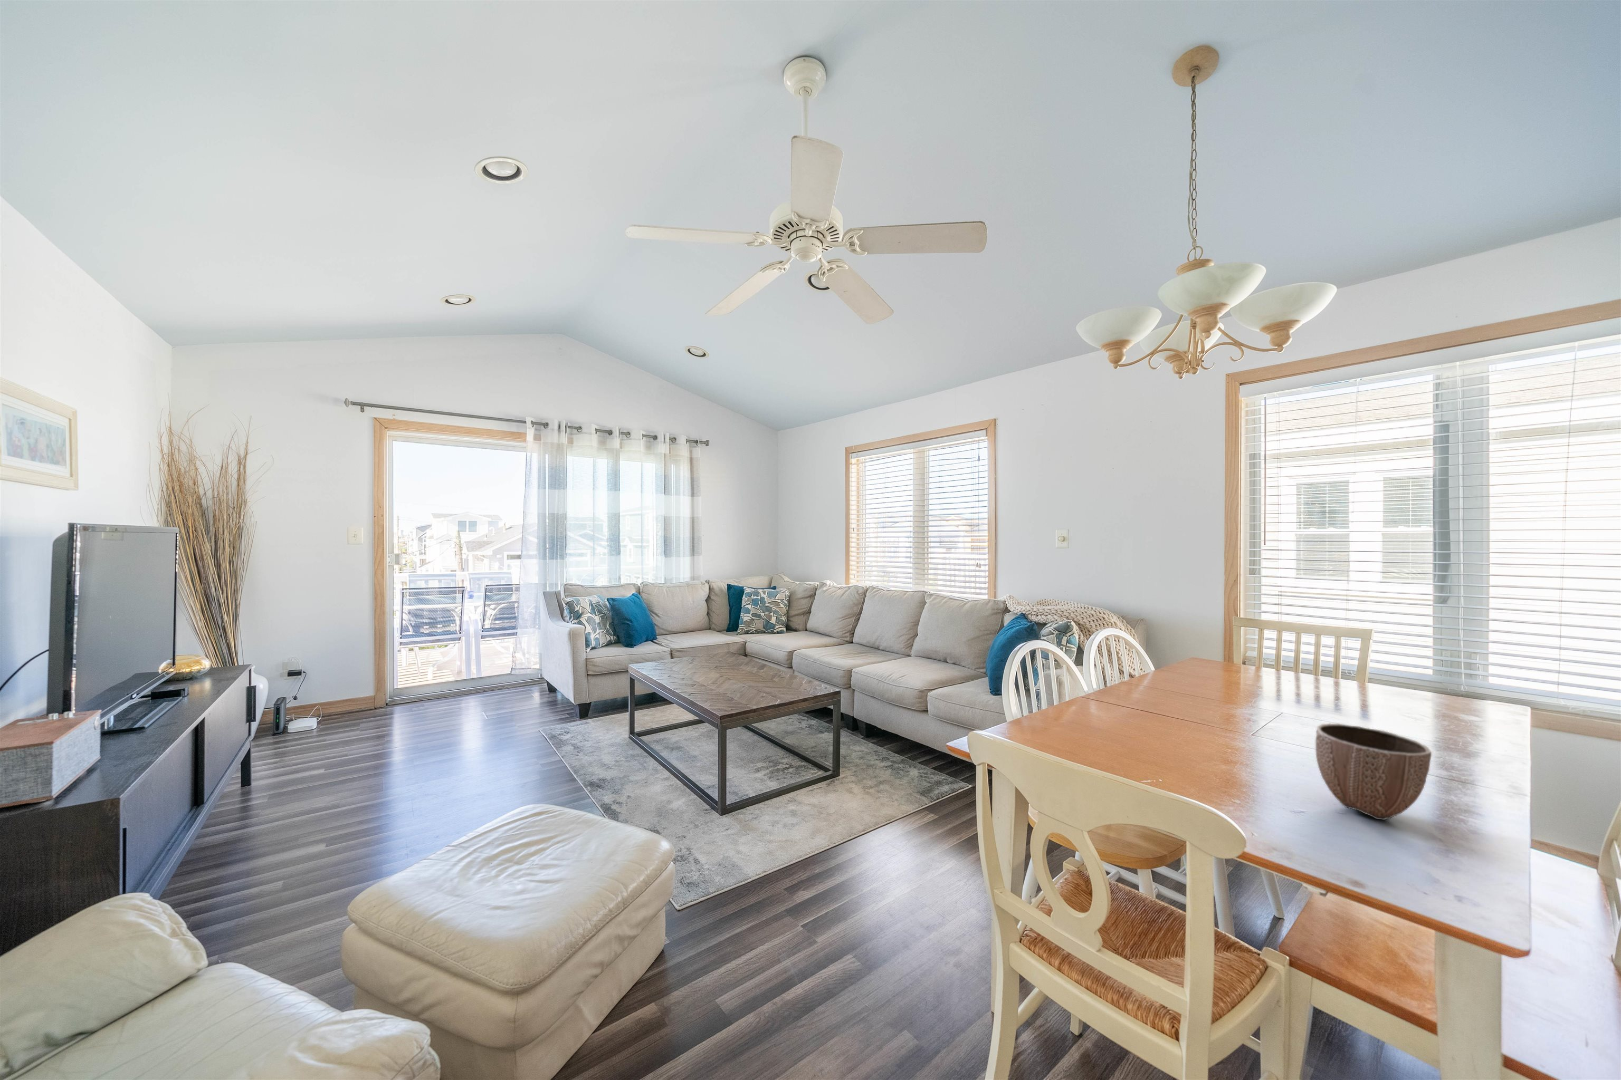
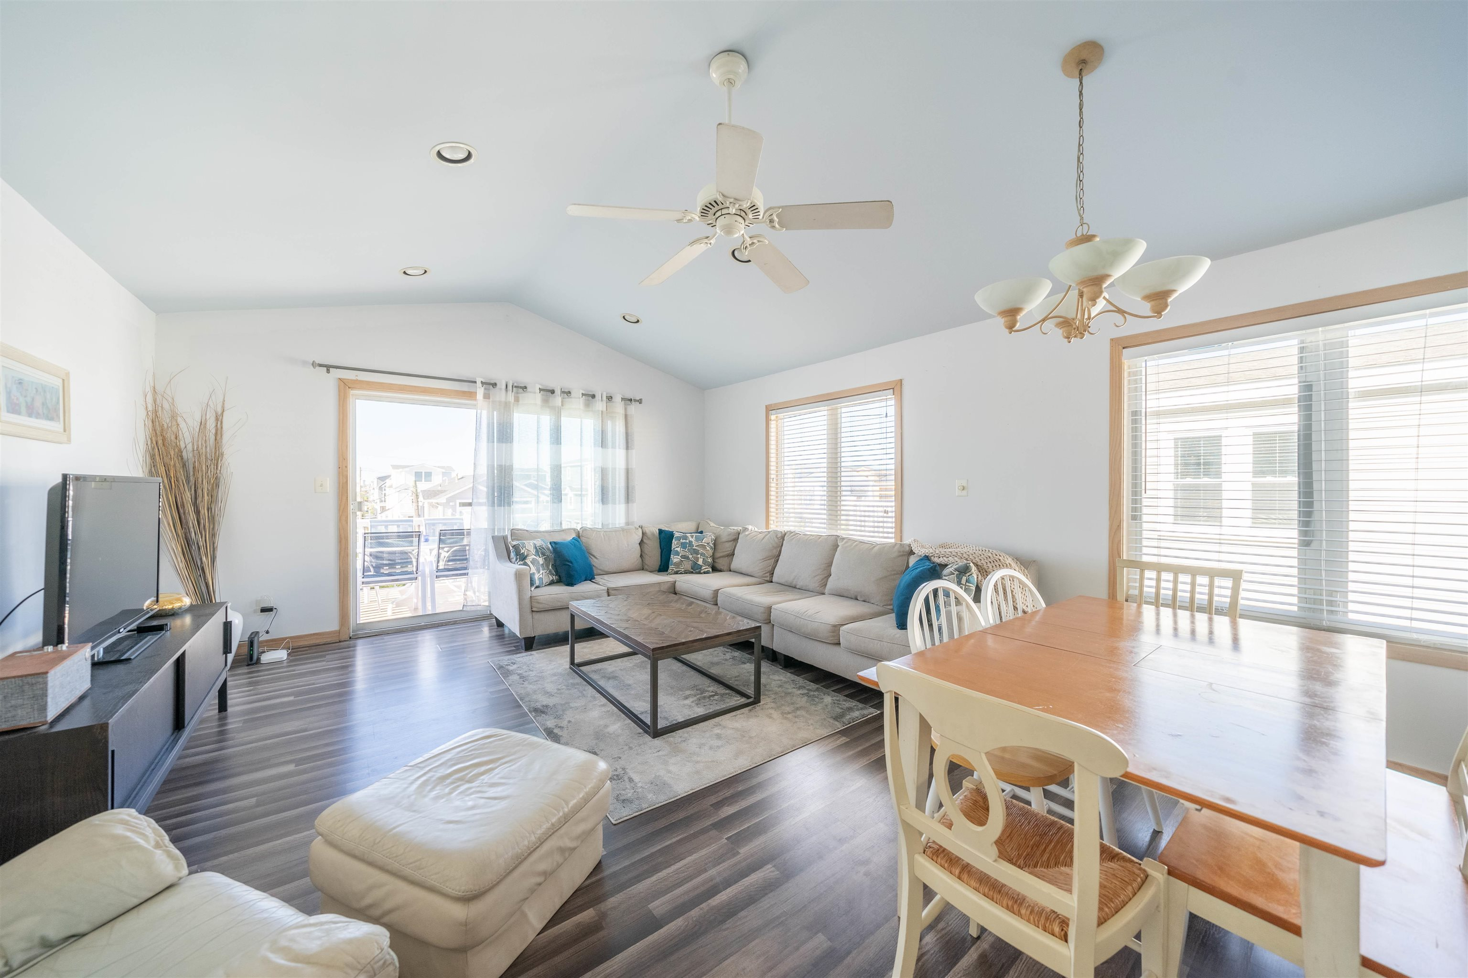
- decorative bowl [1315,723,1432,821]
